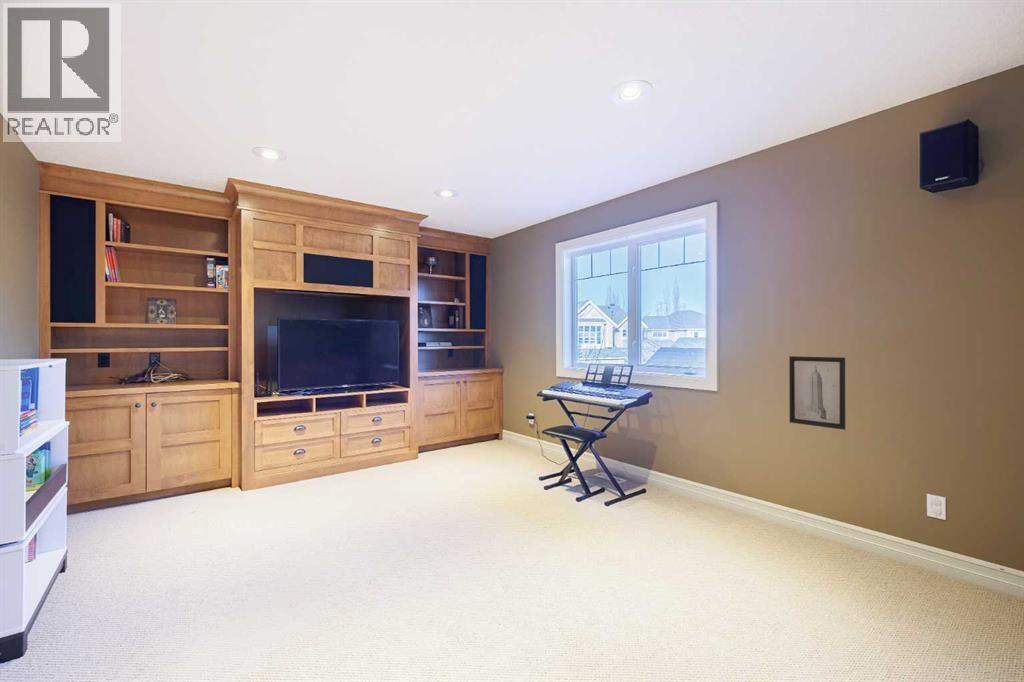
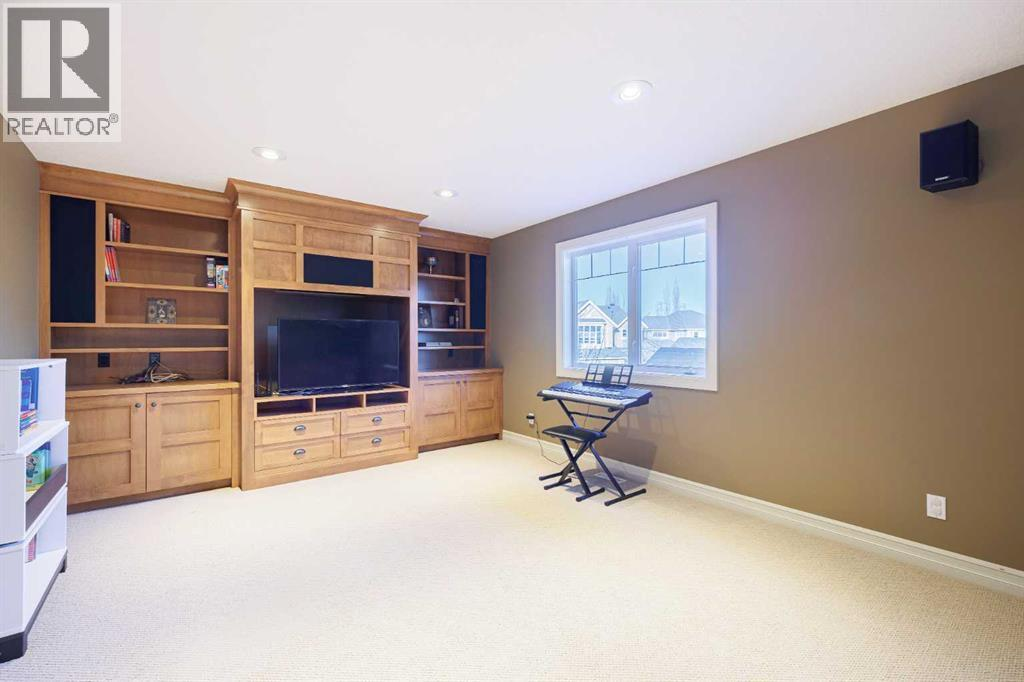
- wall art [788,355,846,431]
